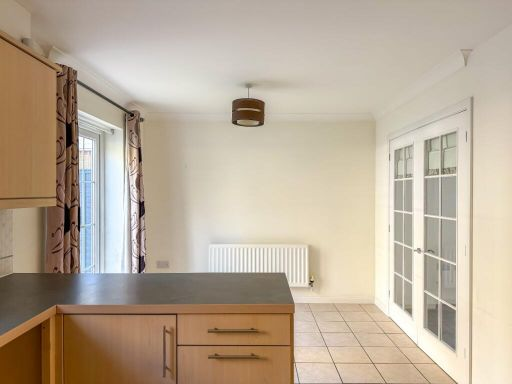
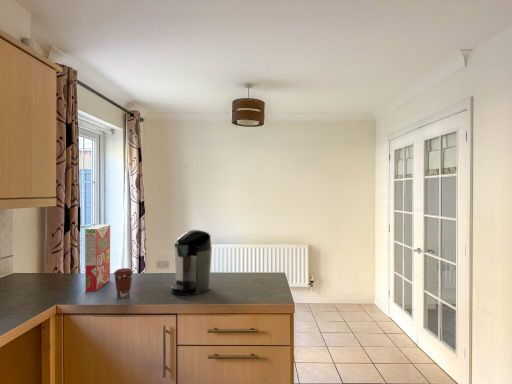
+ coffee maker [170,229,213,297]
+ cereal box [84,223,111,293]
+ coffee cup [113,267,134,299]
